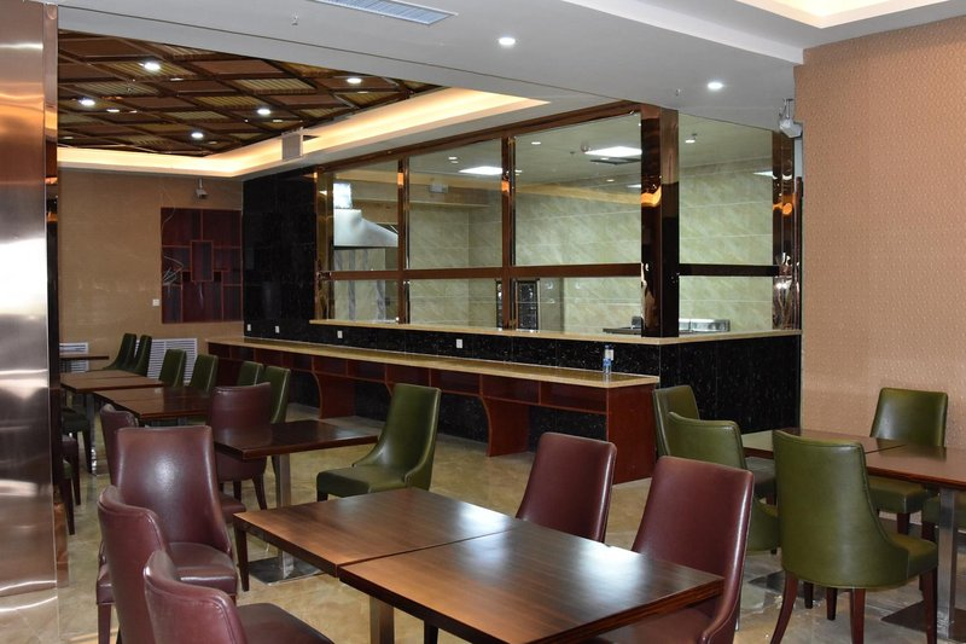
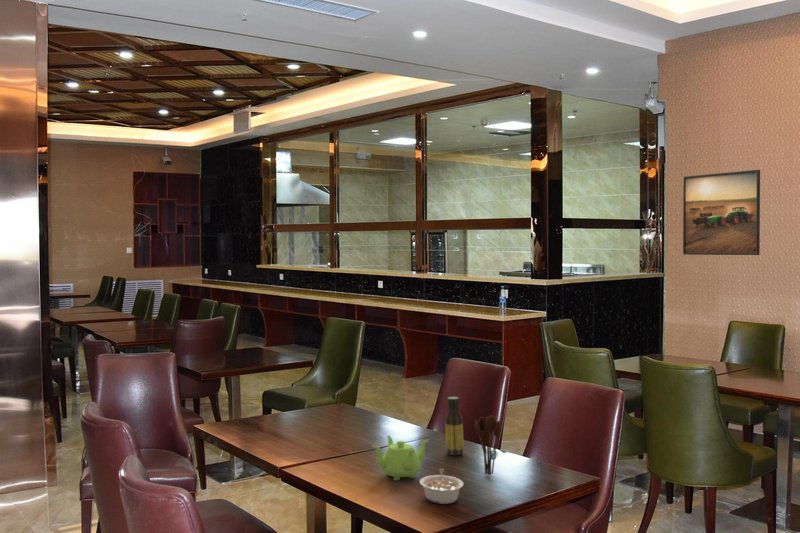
+ utensil holder [474,415,502,476]
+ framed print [682,169,761,256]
+ legume [419,468,465,505]
+ teapot [372,434,430,482]
+ sauce bottle [444,396,465,456]
